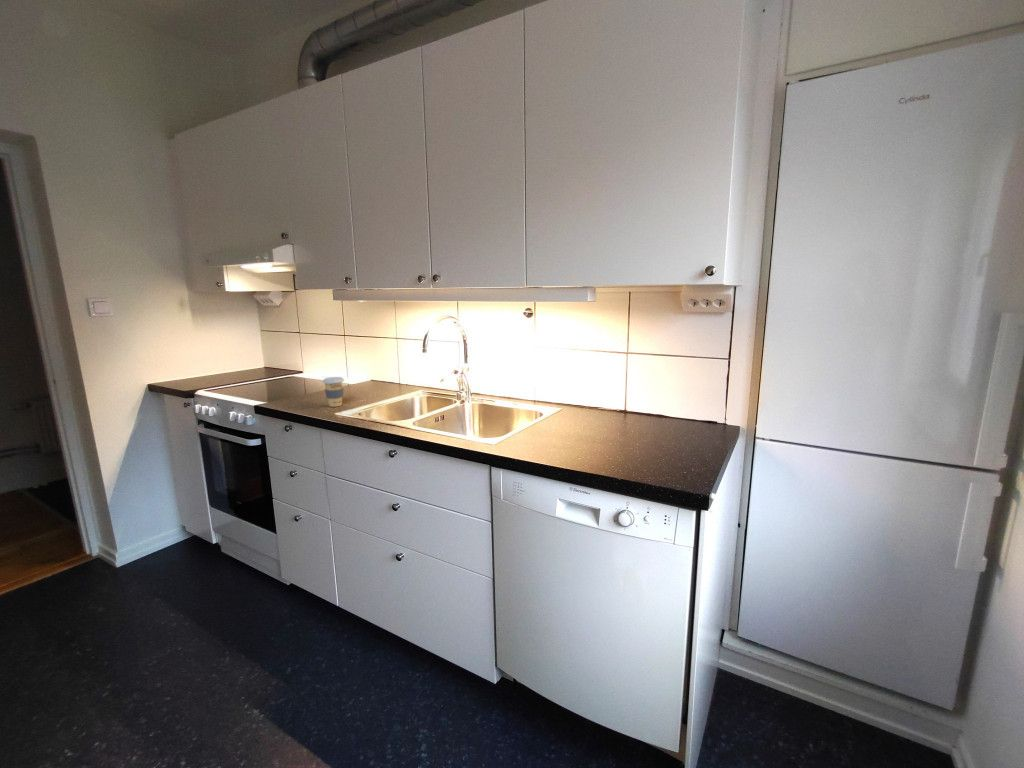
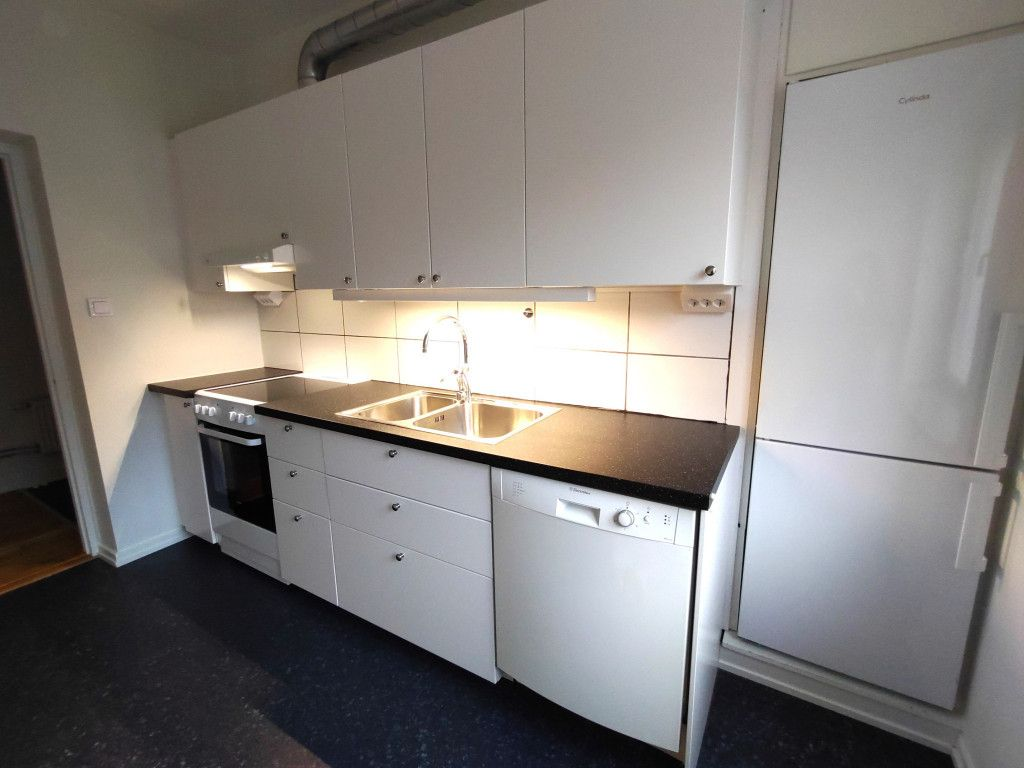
- coffee cup [321,376,345,408]
